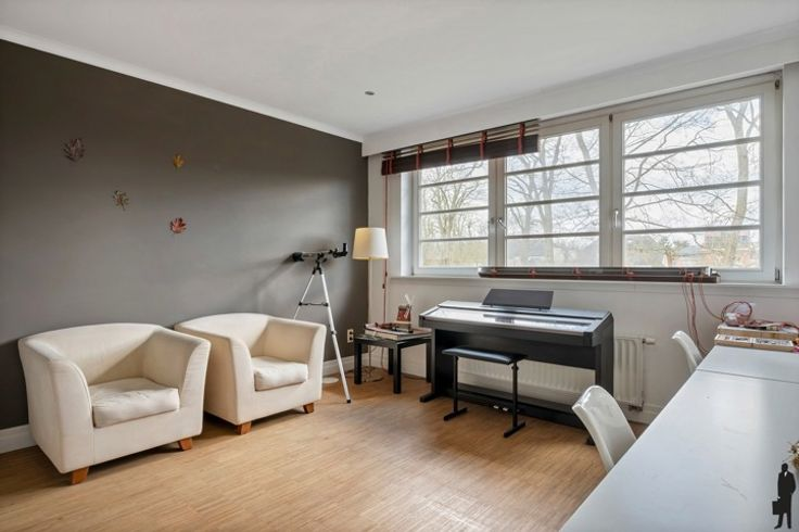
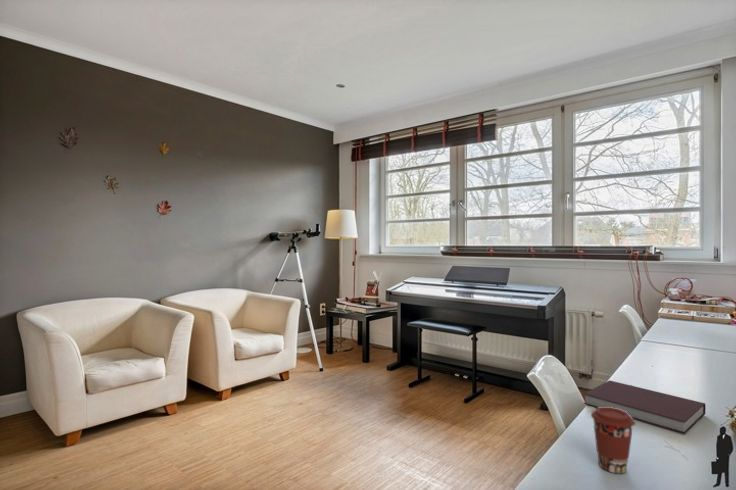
+ notebook [583,379,707,435]
+ coffee cup [590,407,636,474]
